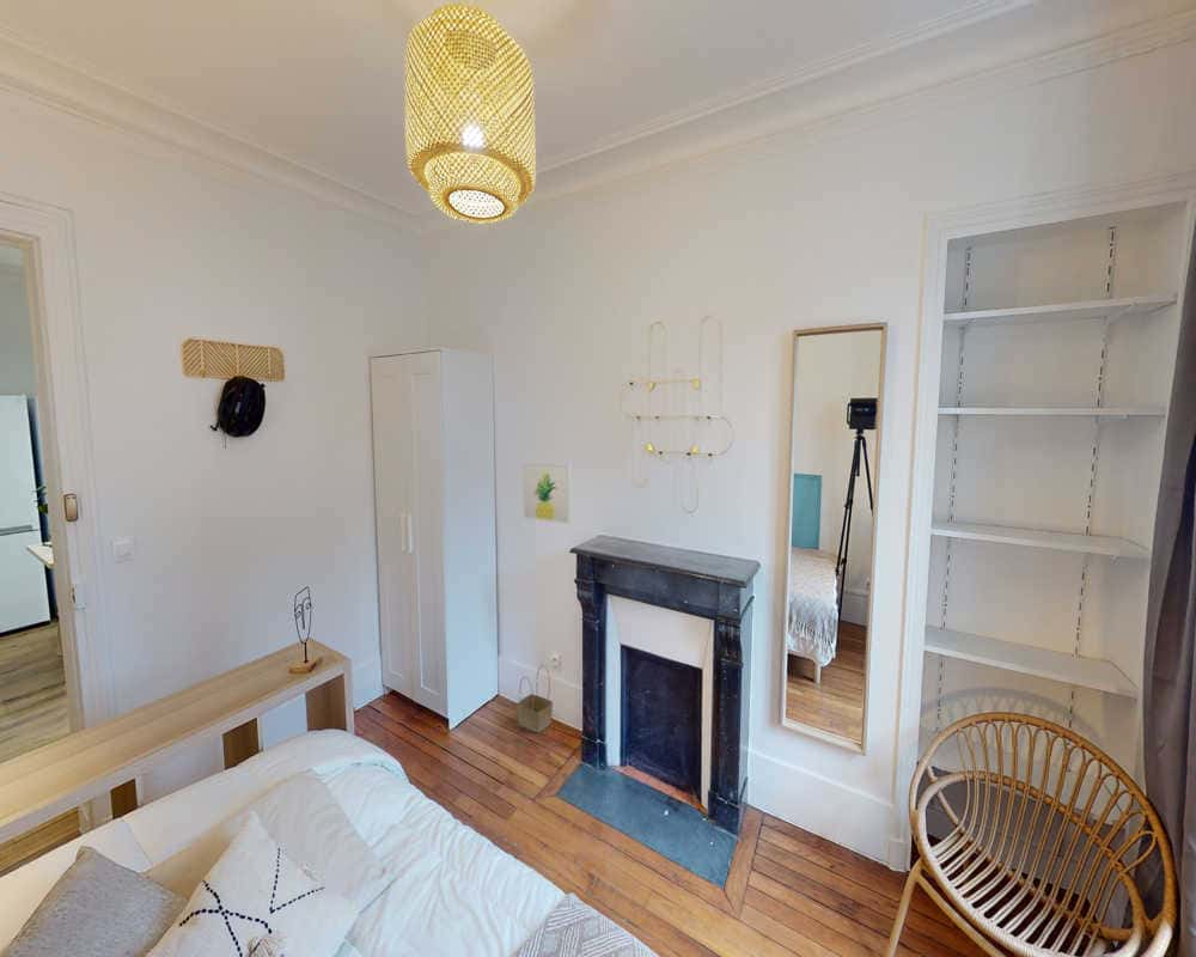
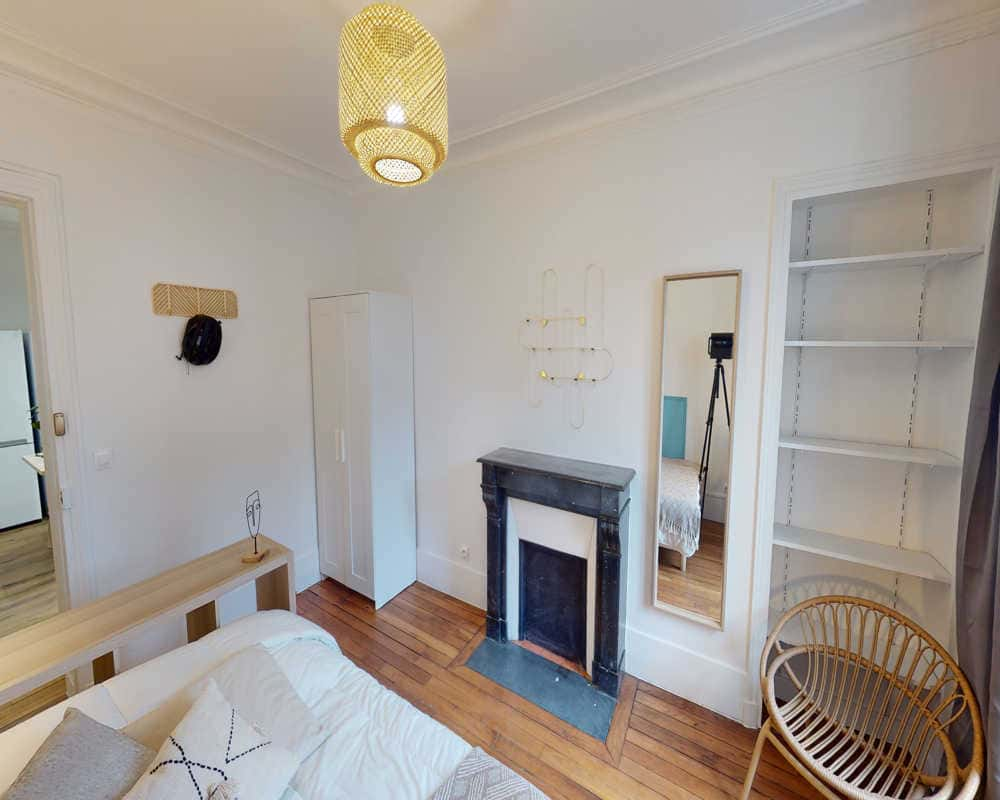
- wall art [521,462,573,525]
- basket [515,664,554,734]
